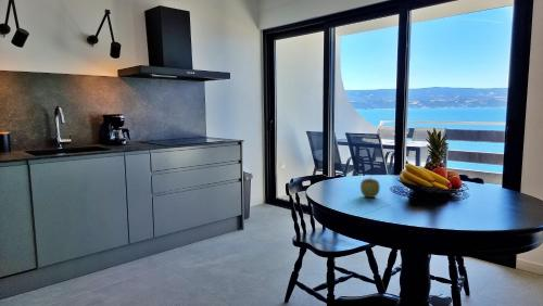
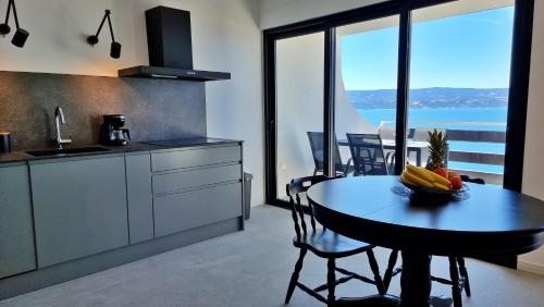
- apple [359,176,381,199]
